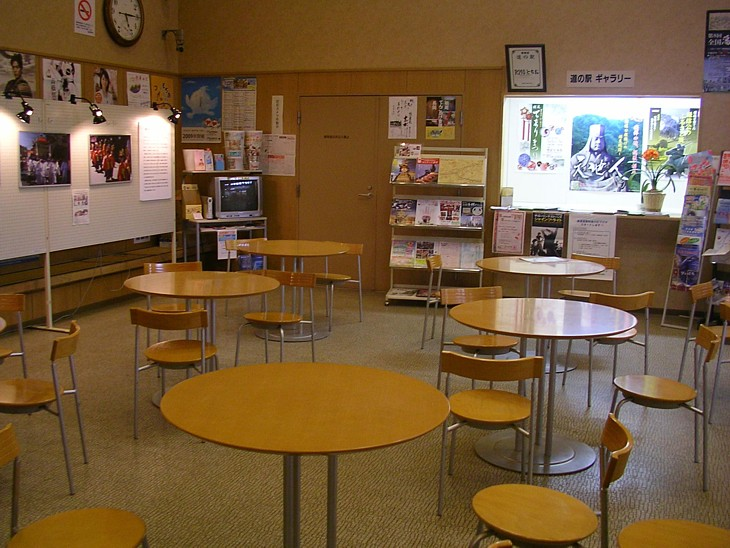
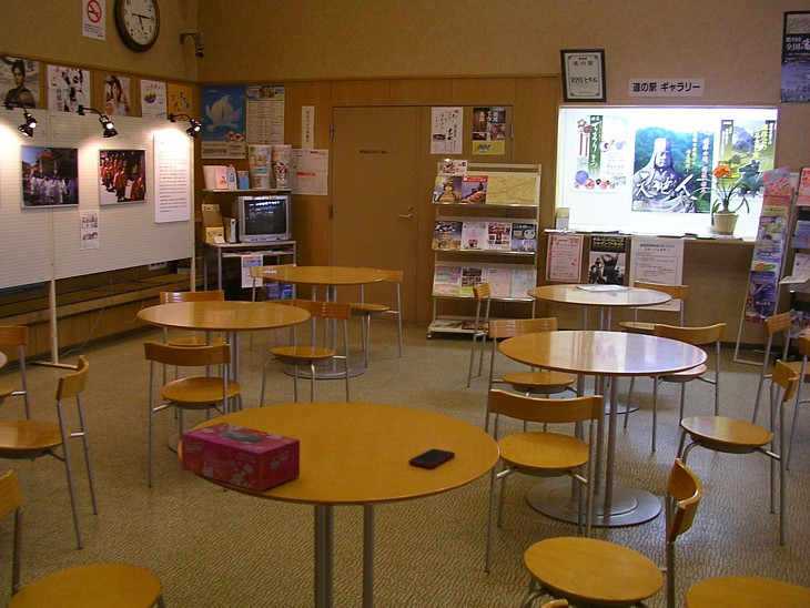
+ cell phone [408,448,456,469]
+ tissue box [181,422,301,493]
